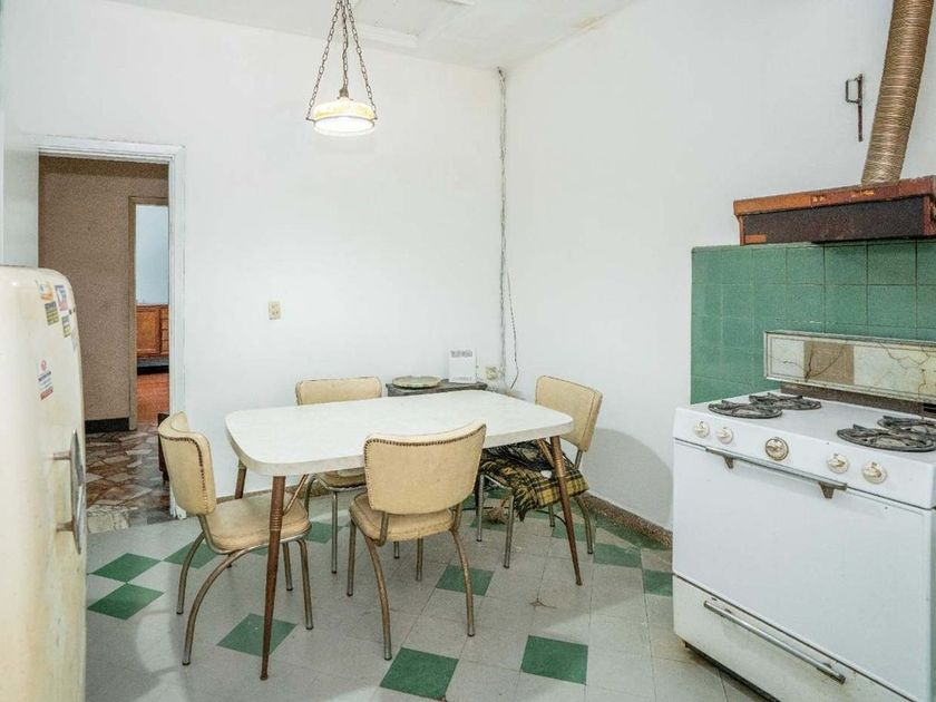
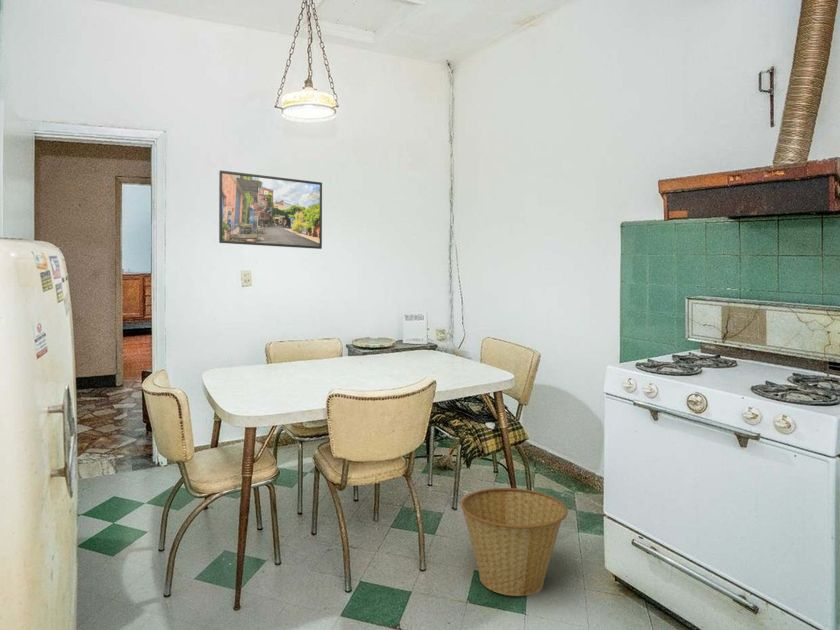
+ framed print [218,170,323,250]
+ basket [459,487,569,597]
